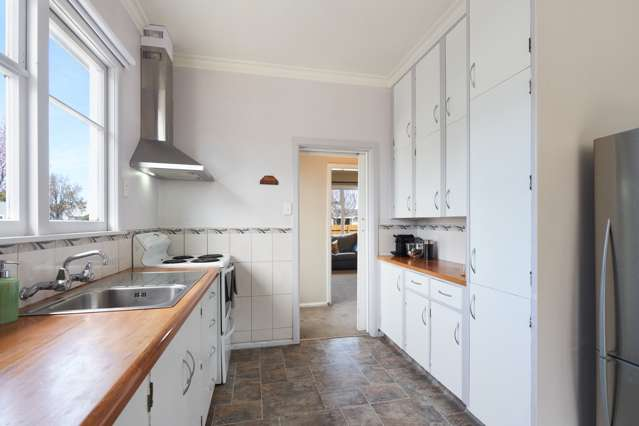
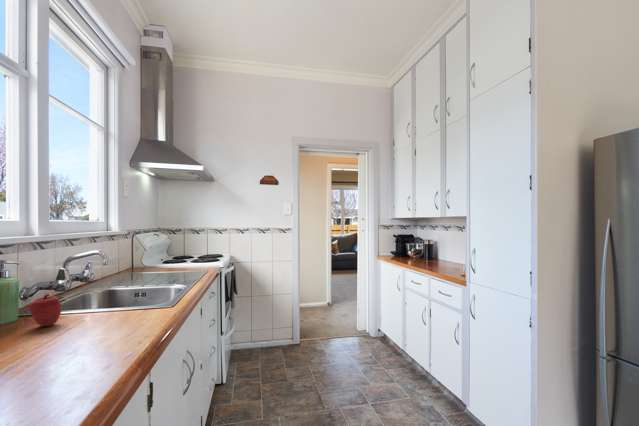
+ apple [28,293,63,327]
